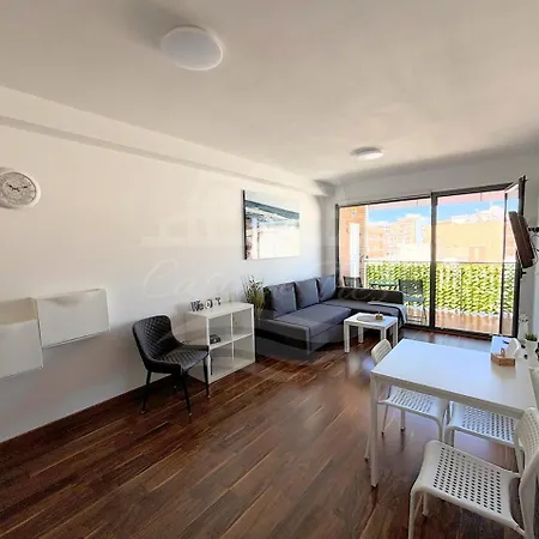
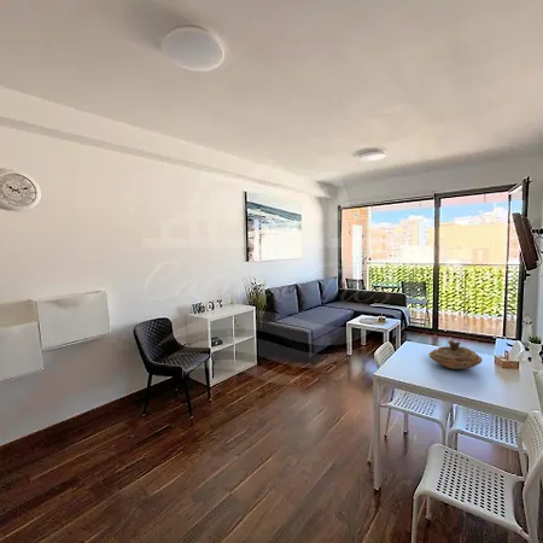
+ decorative bowl [428,339,484,370]
